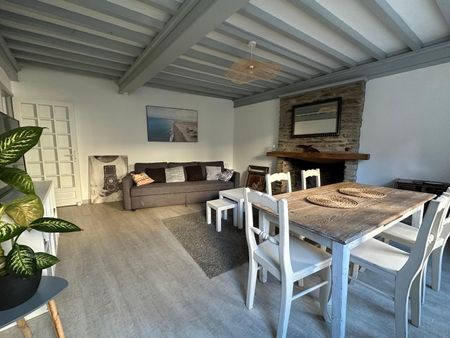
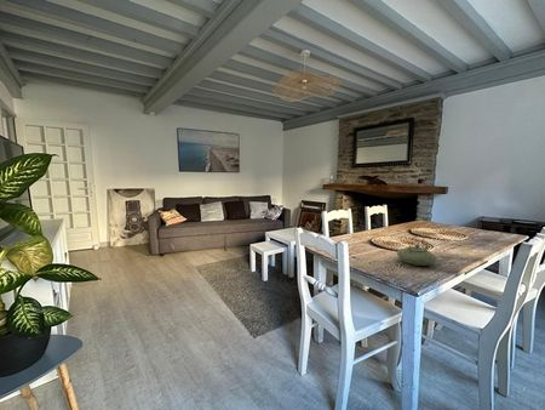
+ teapot [396,234,438,267]
